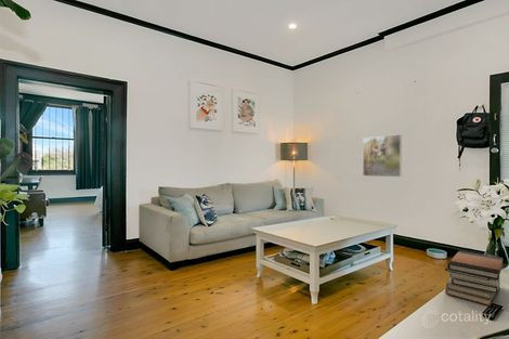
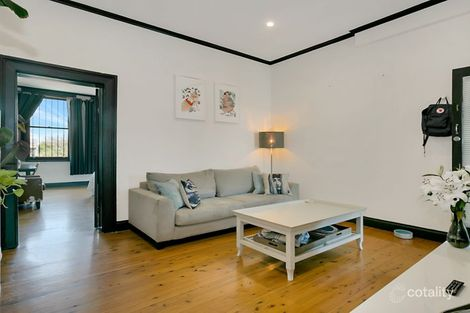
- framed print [362,133,403,178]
- book stack [444,250,505,307]
